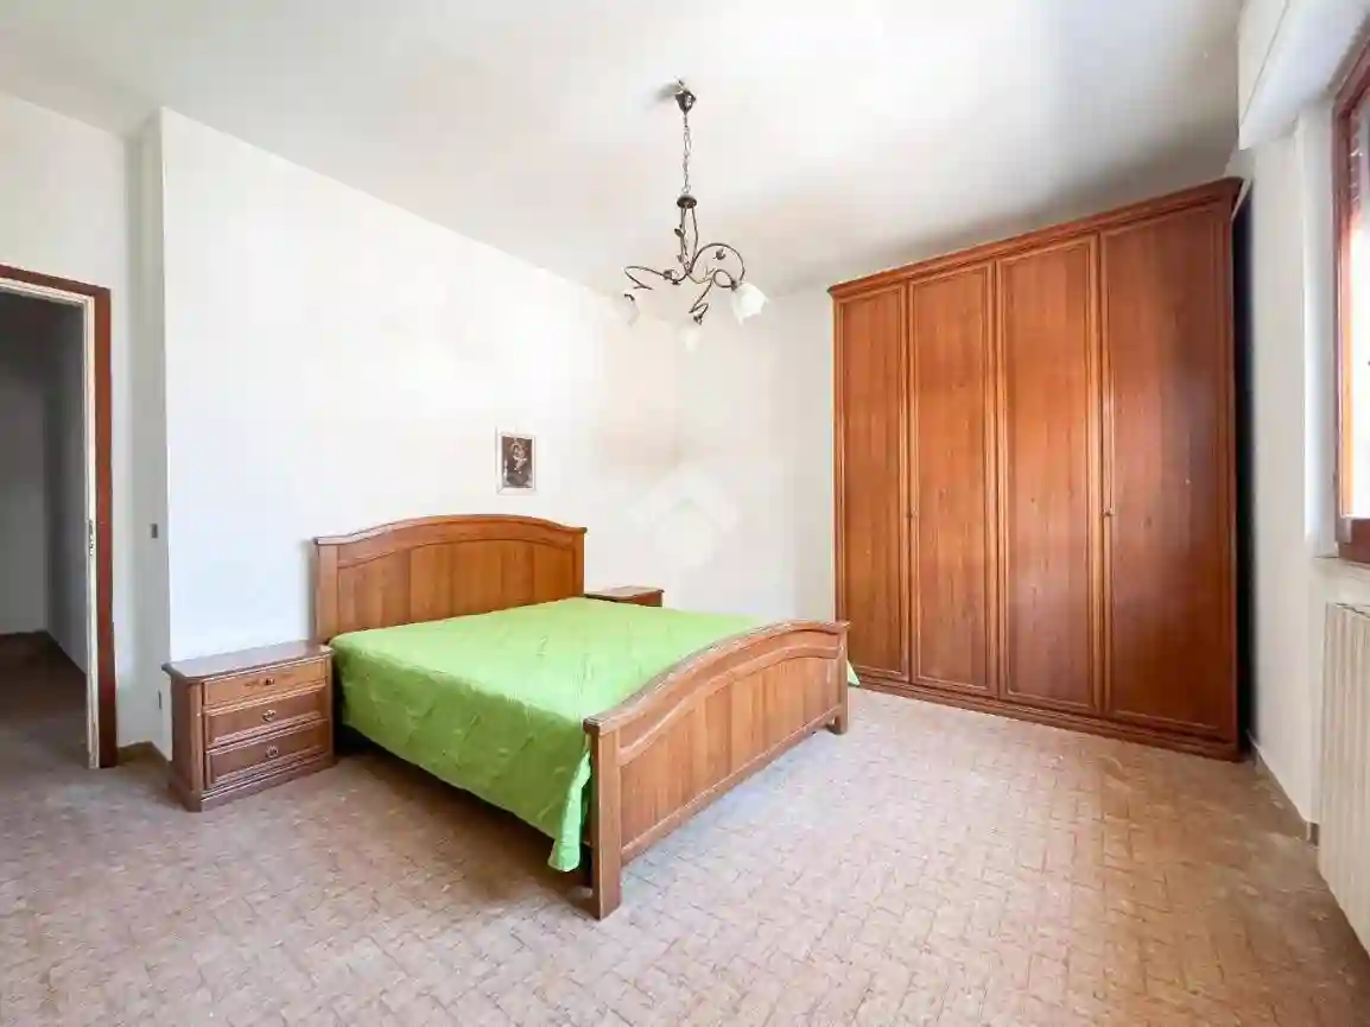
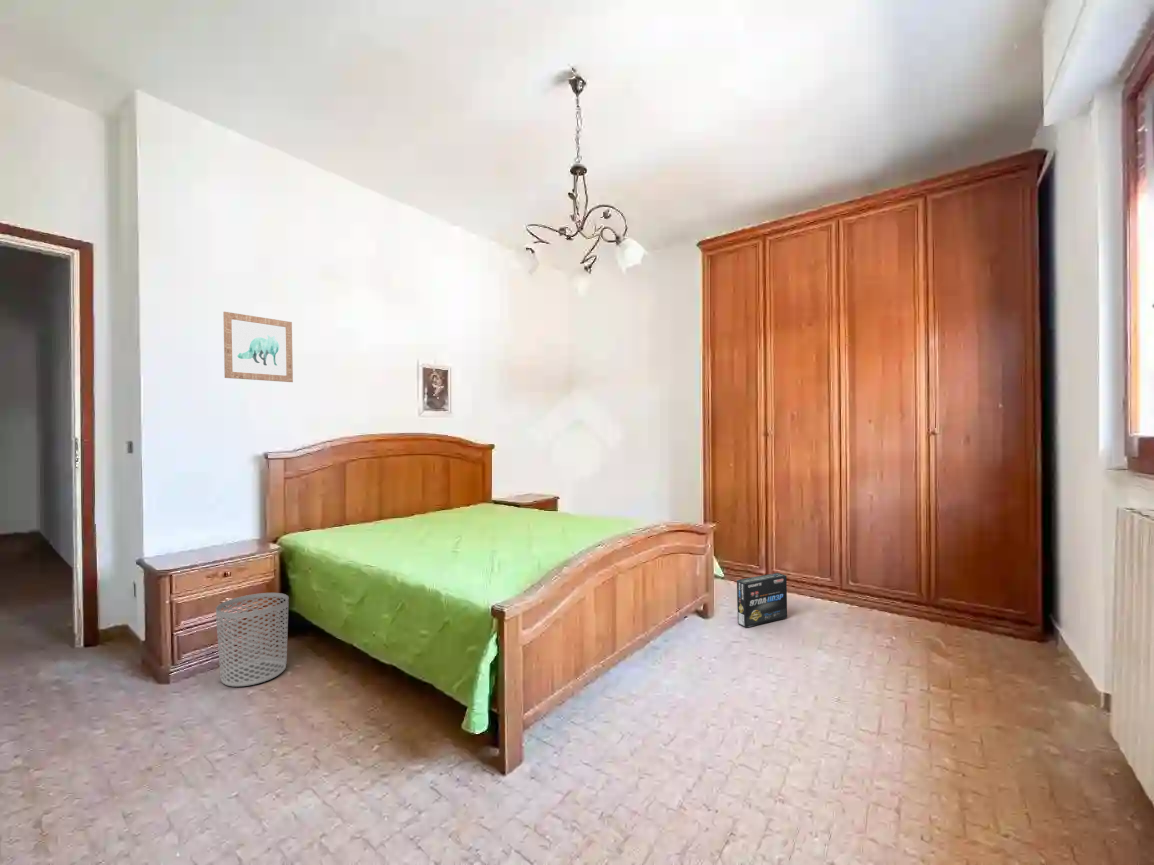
+ box [736,572,788,628]
+ wall art [222,311,294,383]
+ waste bin [215,592,290,688]
